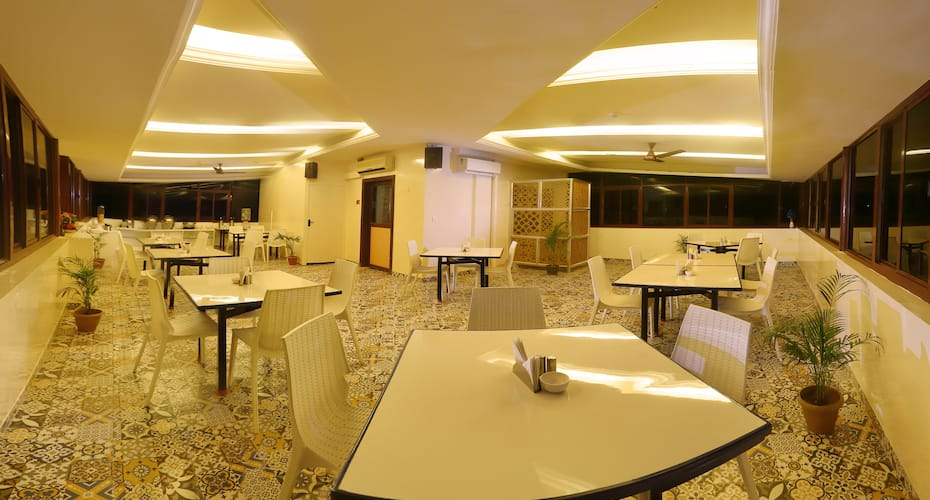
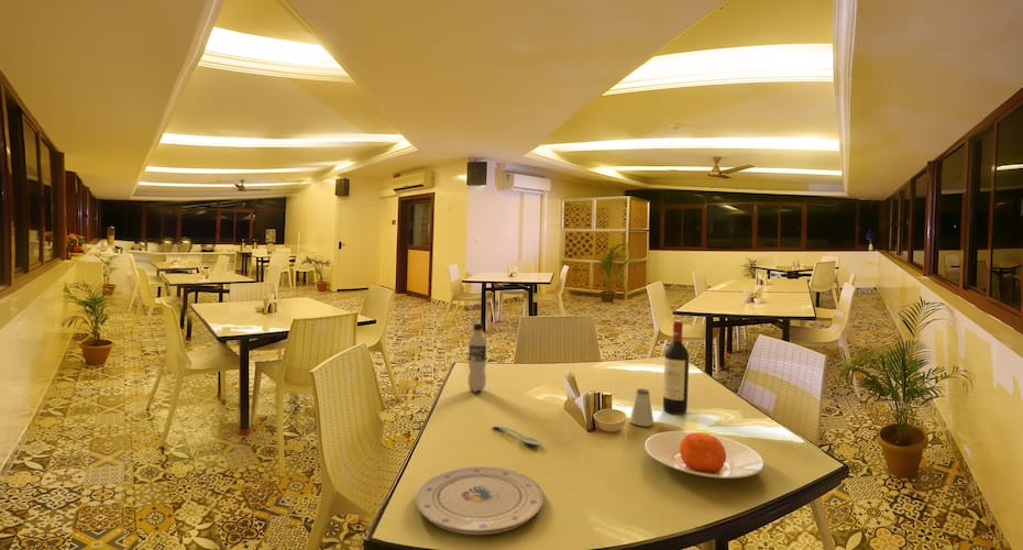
+ wine bottle [662,319,690,416]
+ saltshaker [629,387,654,427]
+ spoon [492,425,542,447]
+ plate [644,430,766,480]
+ beverage bottle [466,322,488,393]
+ plate [415,465,546,536]
